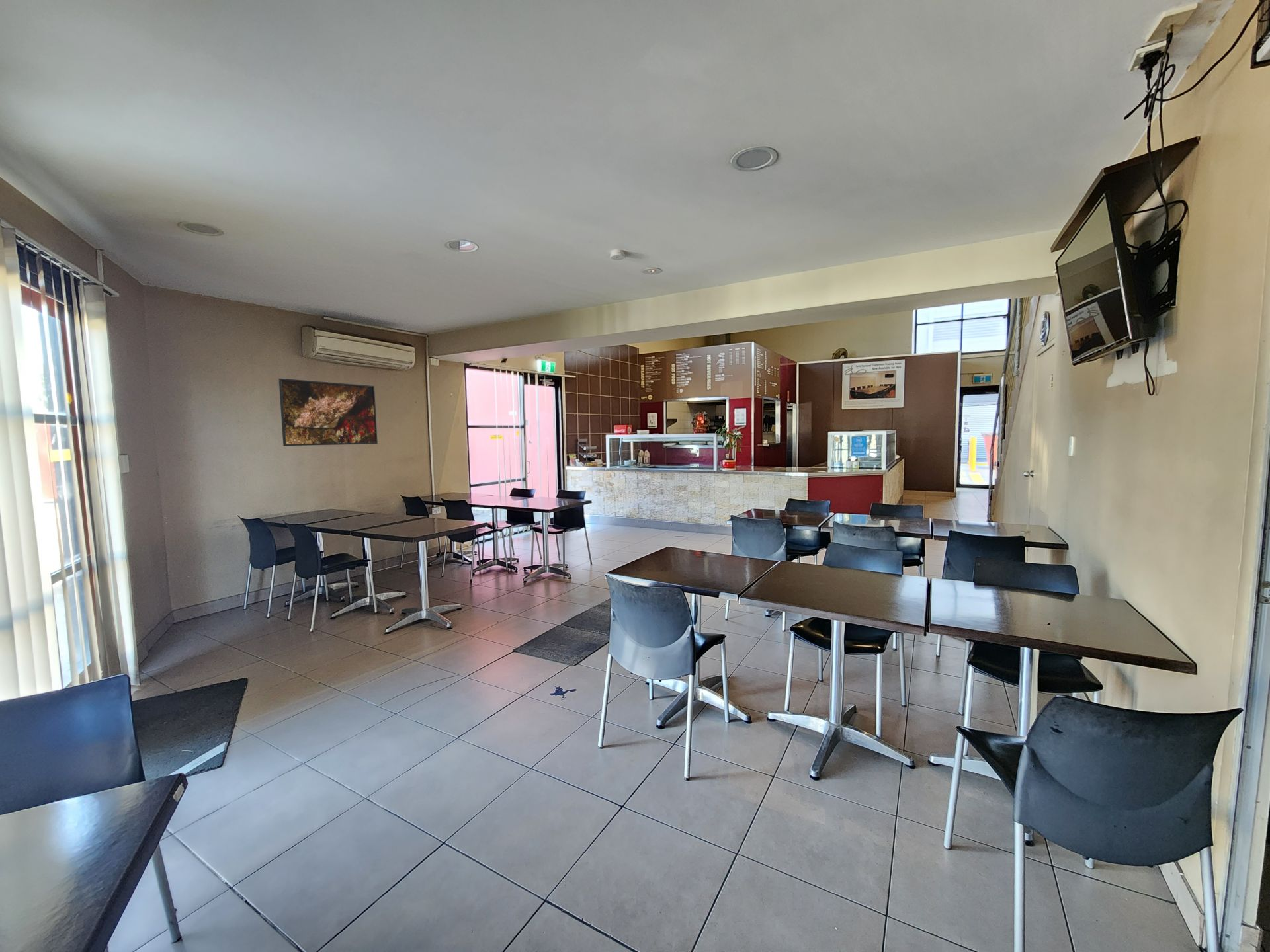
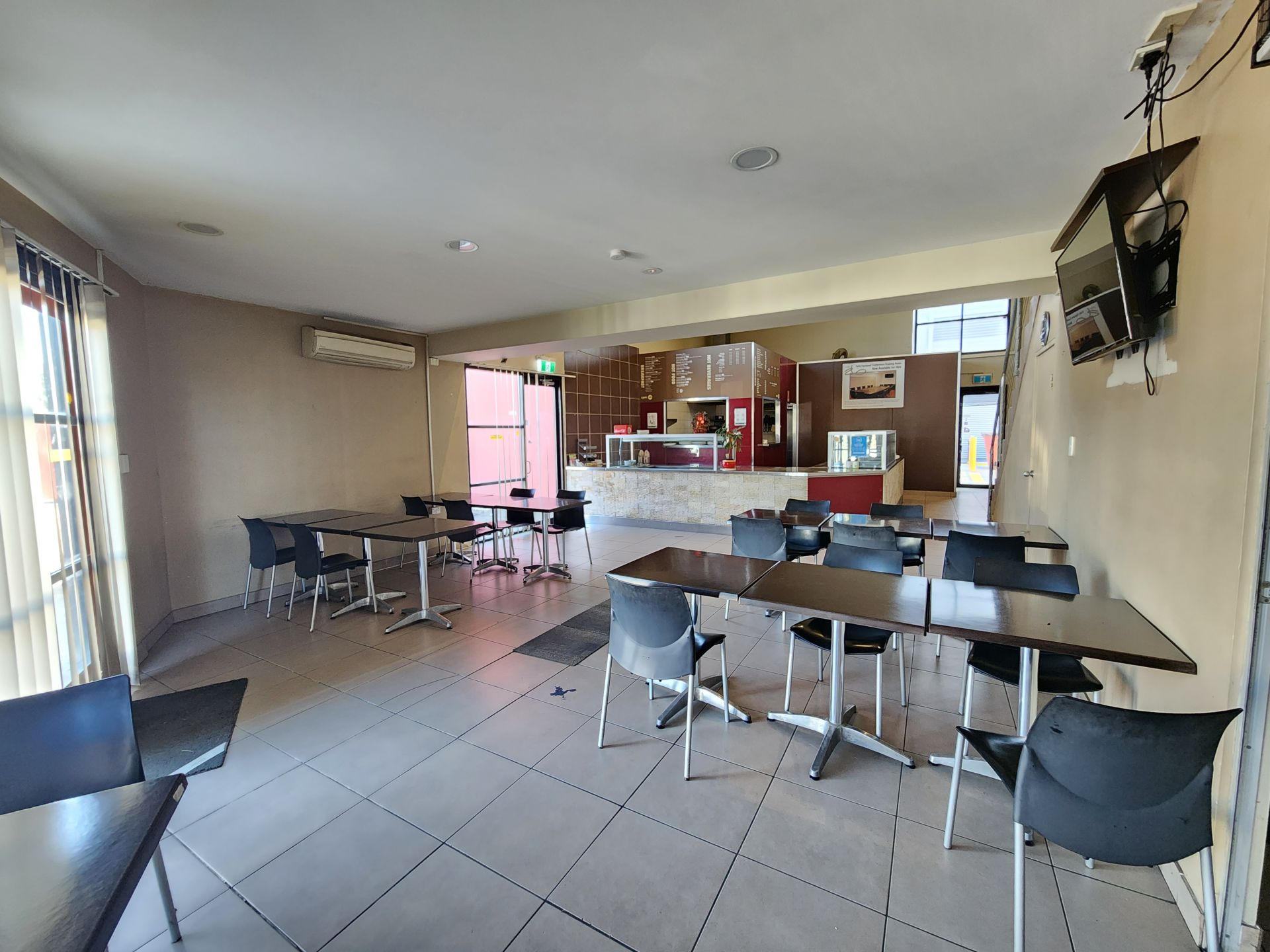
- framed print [278,378,378,446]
